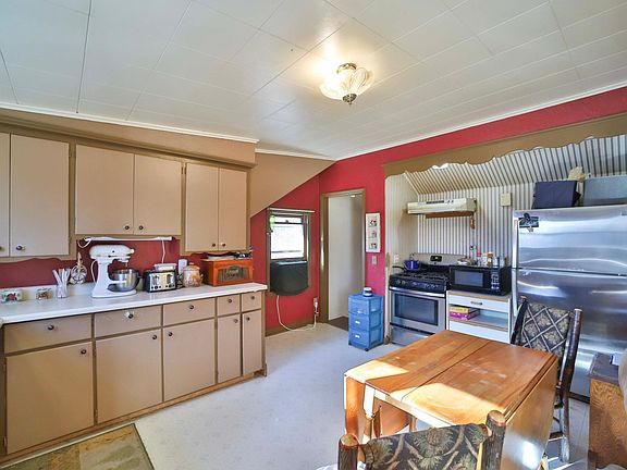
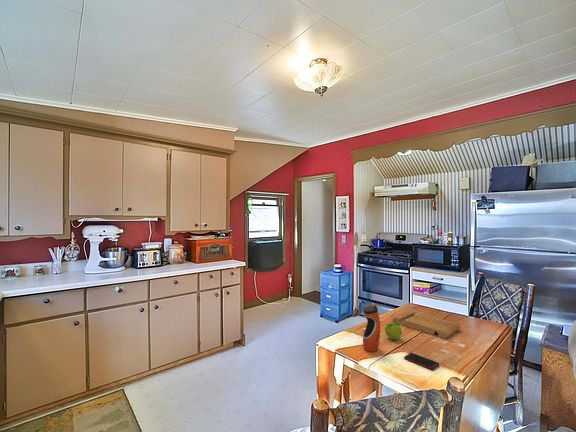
+ cell phone [403,352,440,371]
+ cutting board [392,310,462,339]
+ fruit [384,321,403,341]
+ water bottle [362,302,381,353]
